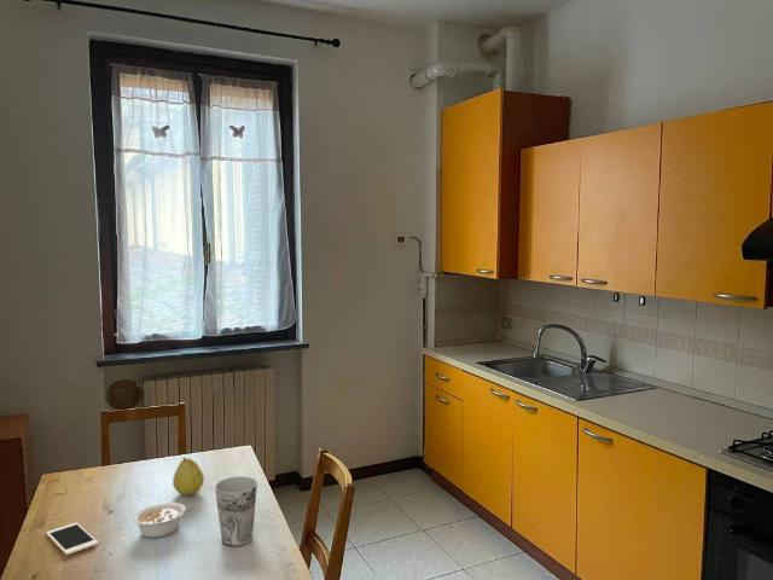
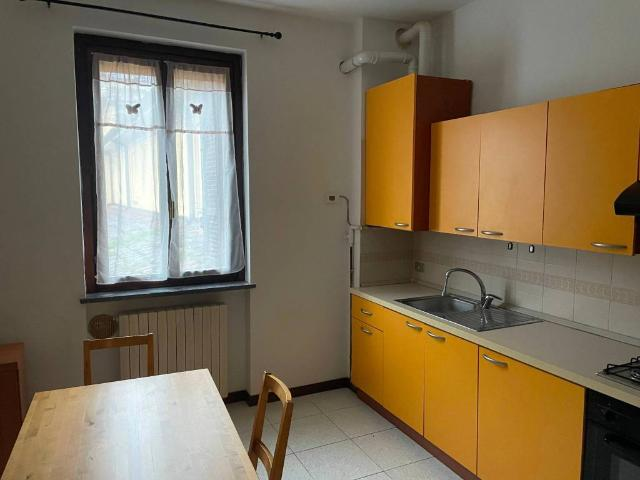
- fruit [172,457,205,497]
- cup [214,475,258,547]
- legume [132,501,197,539]
- cell phone [45,522,99,556]
